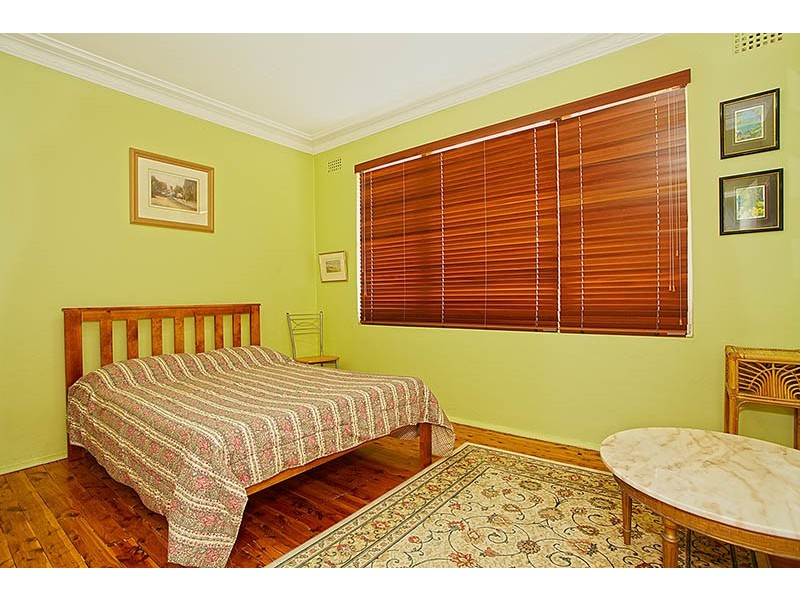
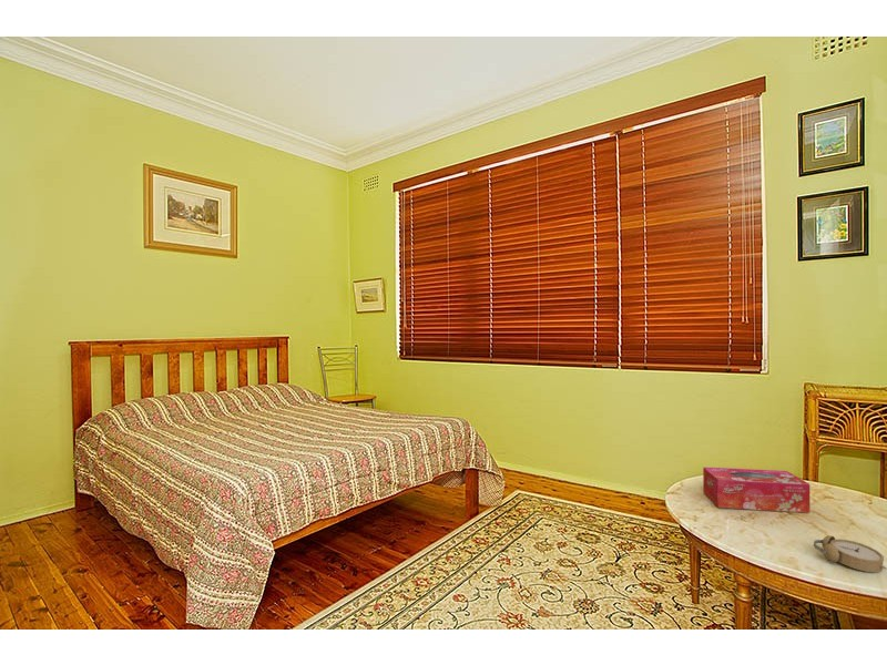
+ tissue box [702,466,810,514]
+ alarm clock [813,534,887,573]
